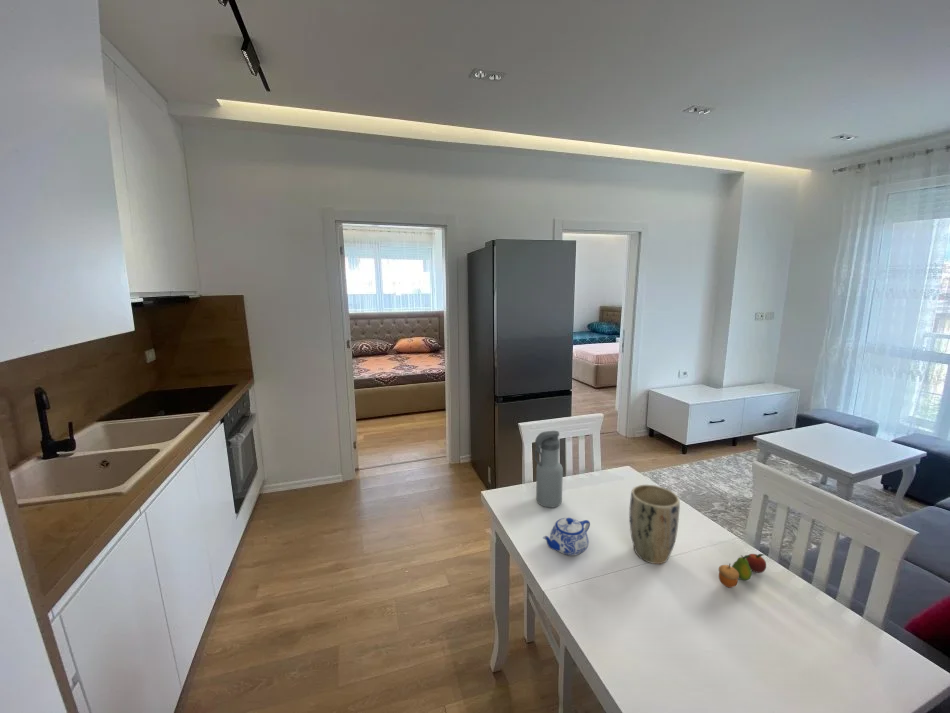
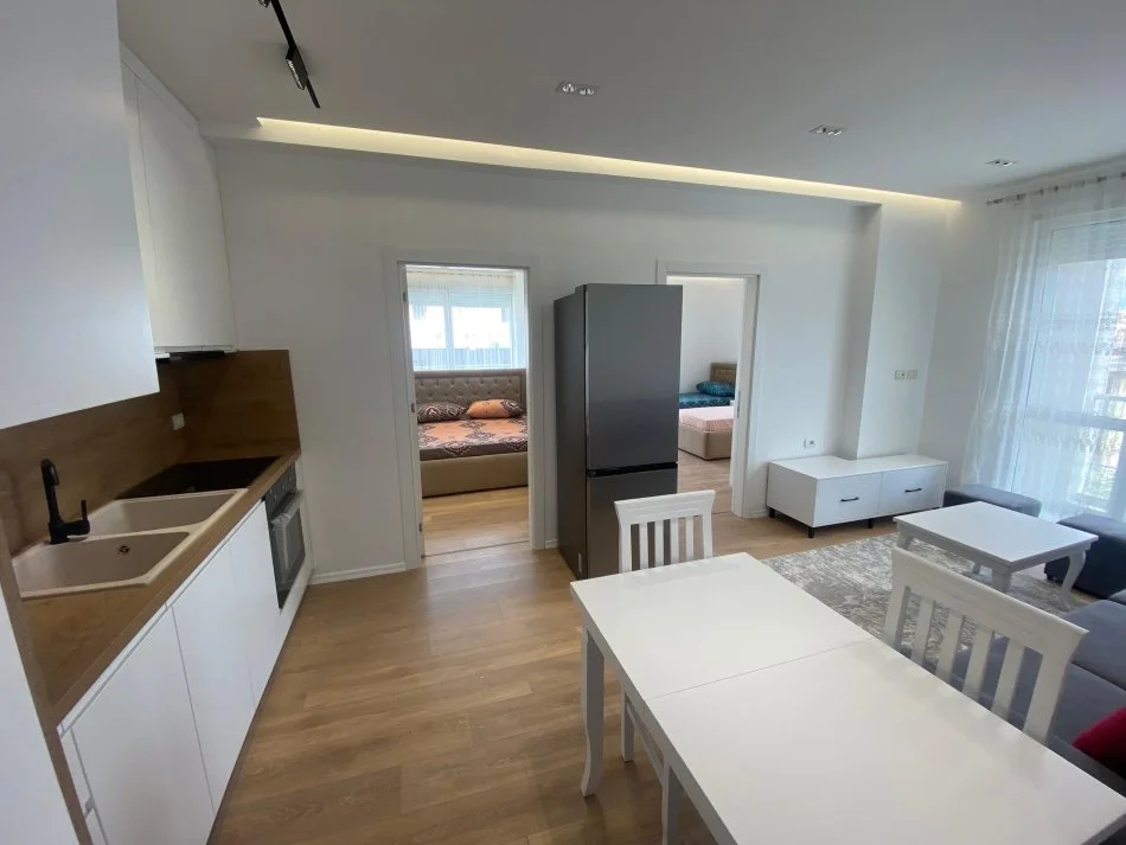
- plant pot [628,484,681,565]
- fruit [718,553,767,589]
- water bottle [534,430,564,509]
- teapot [542,517,591,557]
